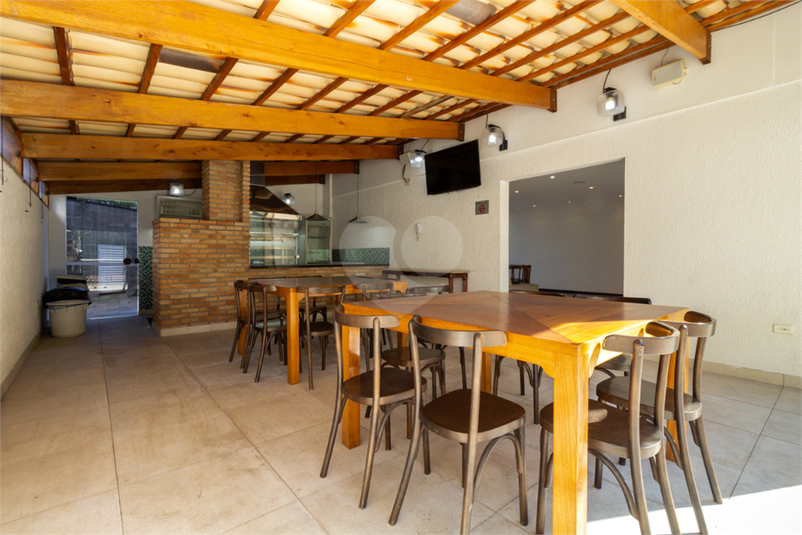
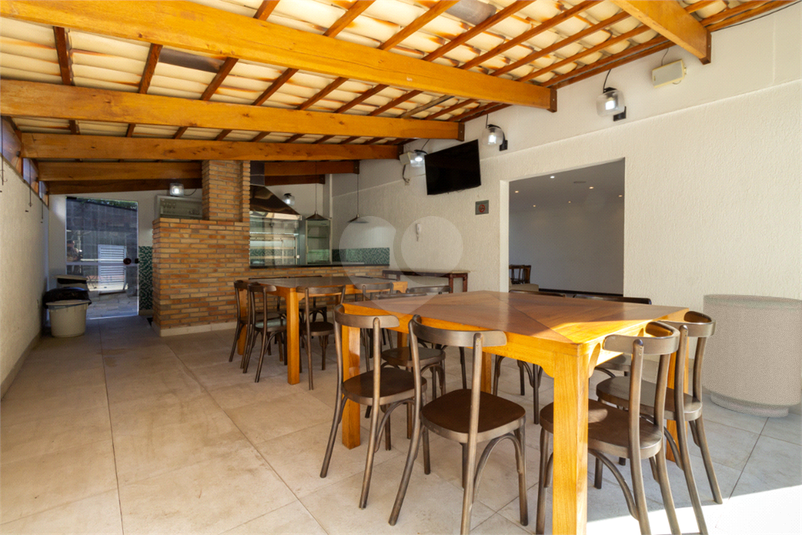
+ trash can [701,293,802,418]
